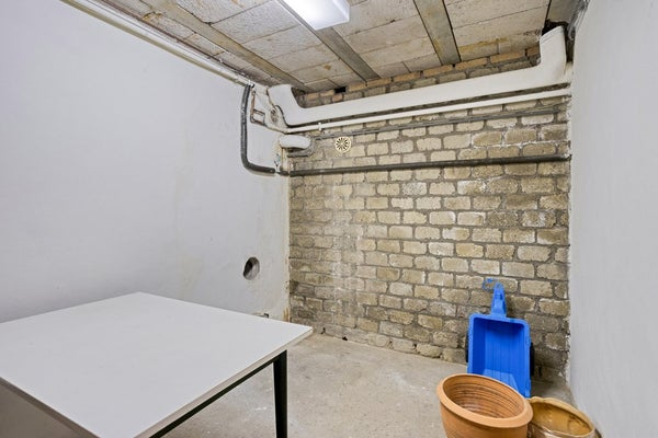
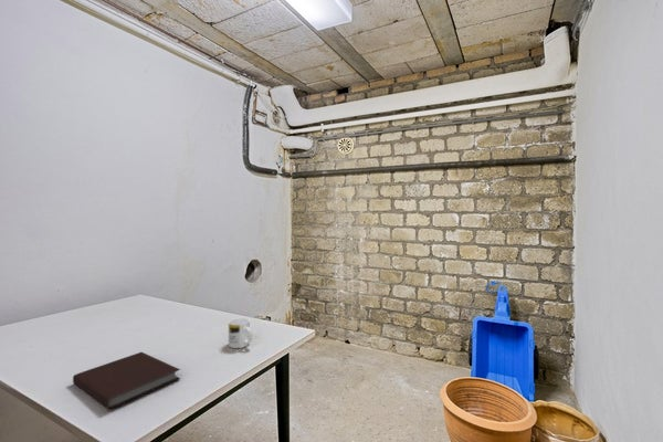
+ notebook [72,351,181,411]
+ mug [228,317,253,349]
